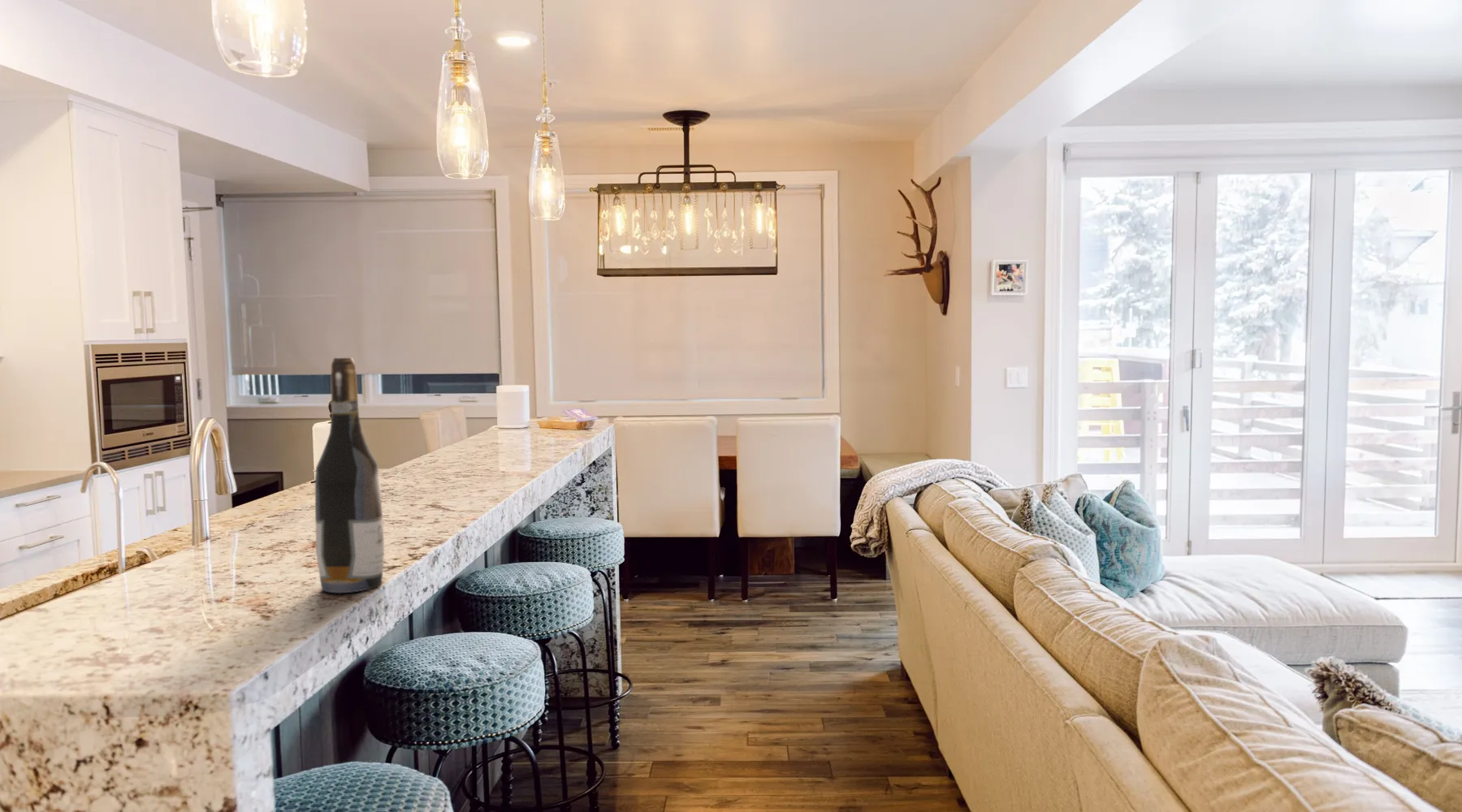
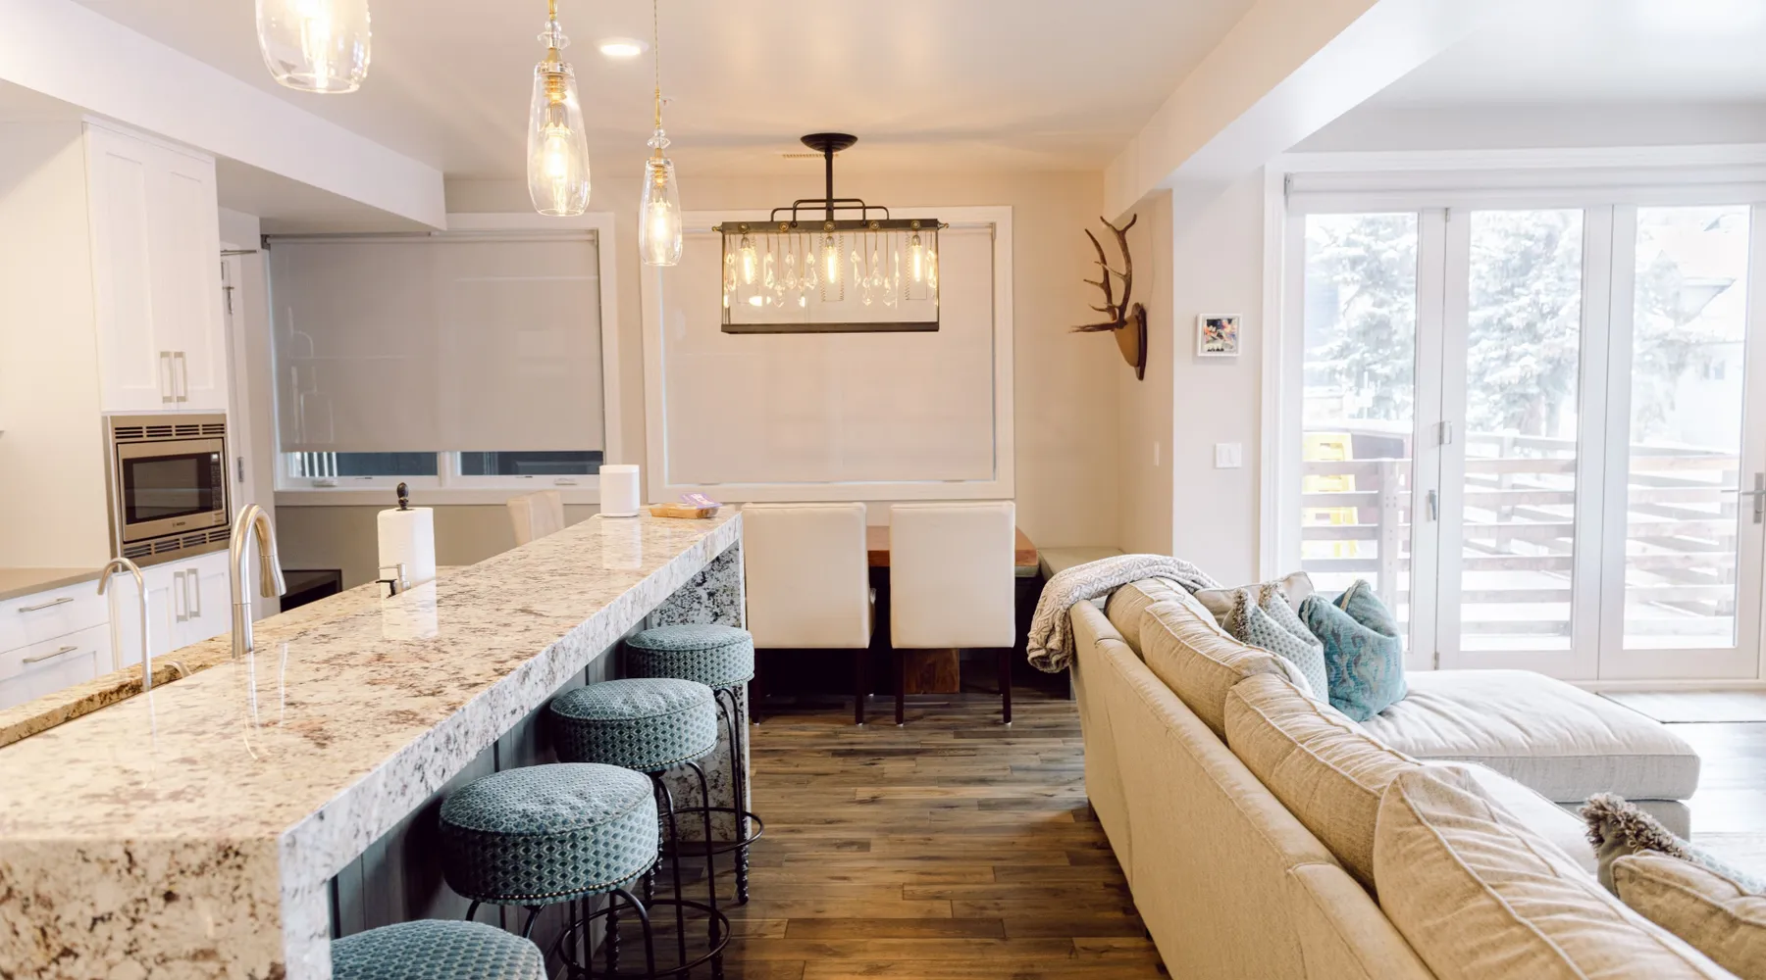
- wine bottle [314,357,385,594]
